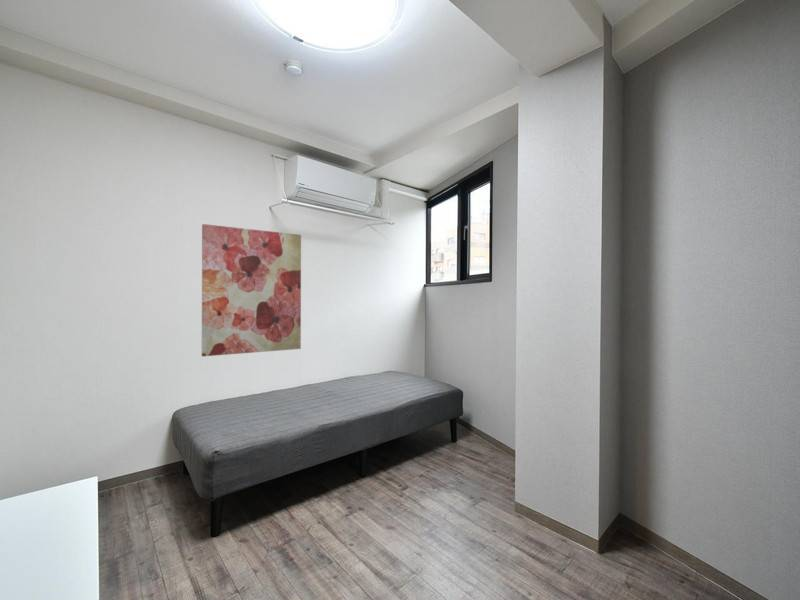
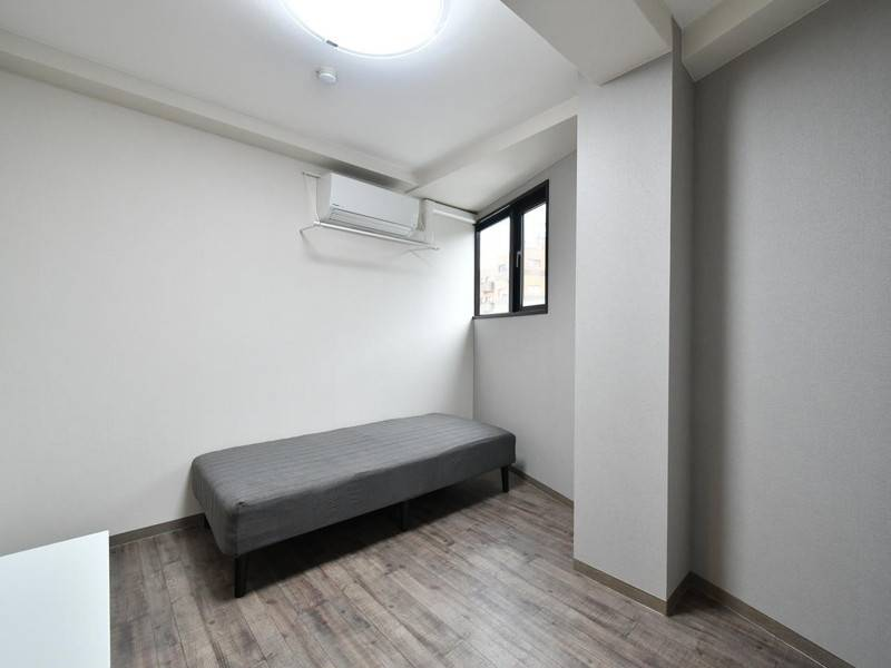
- wall art [201,223,302,358]
